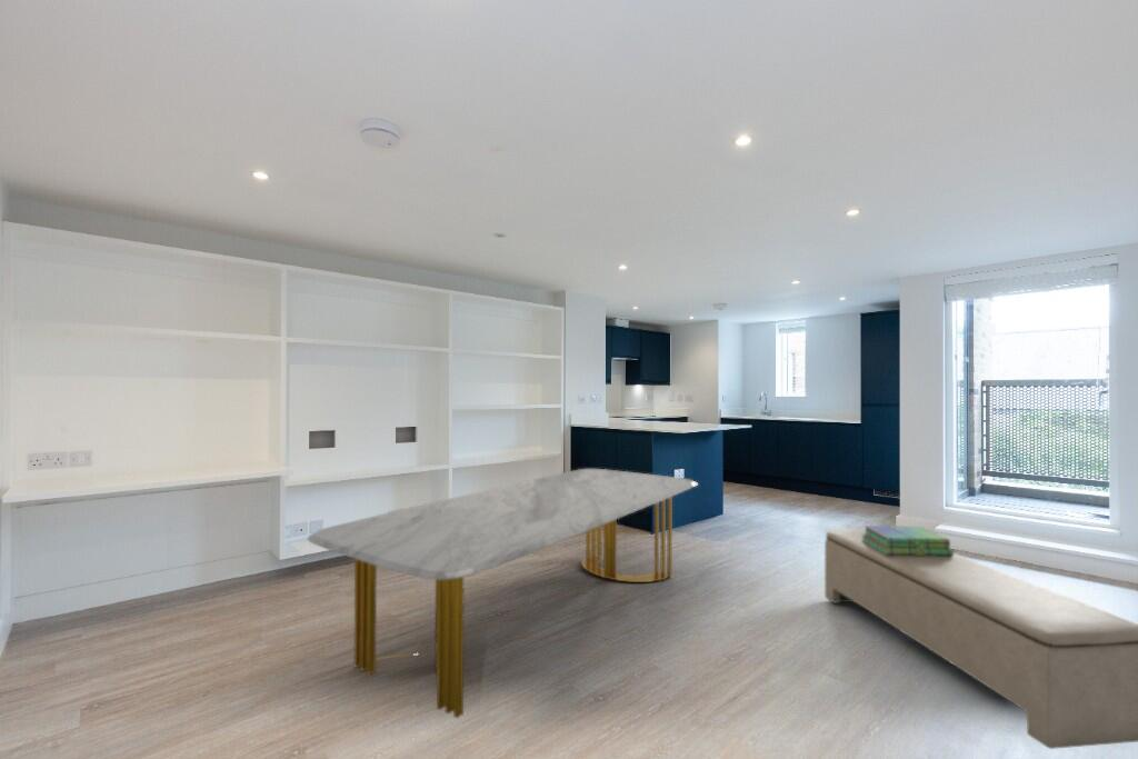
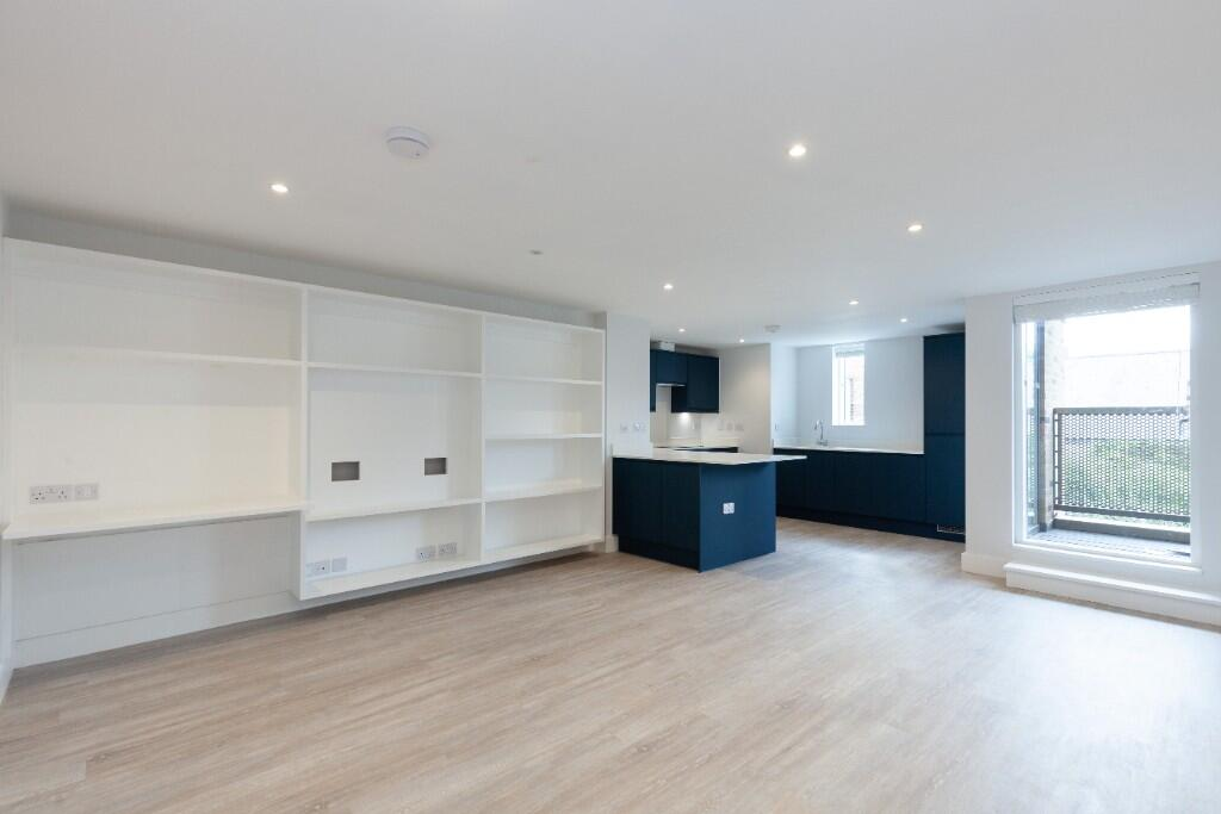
- bench [823,529,1138,750]
- stack of books [861,525,955,557]
- dining table [307,468,699,719]
